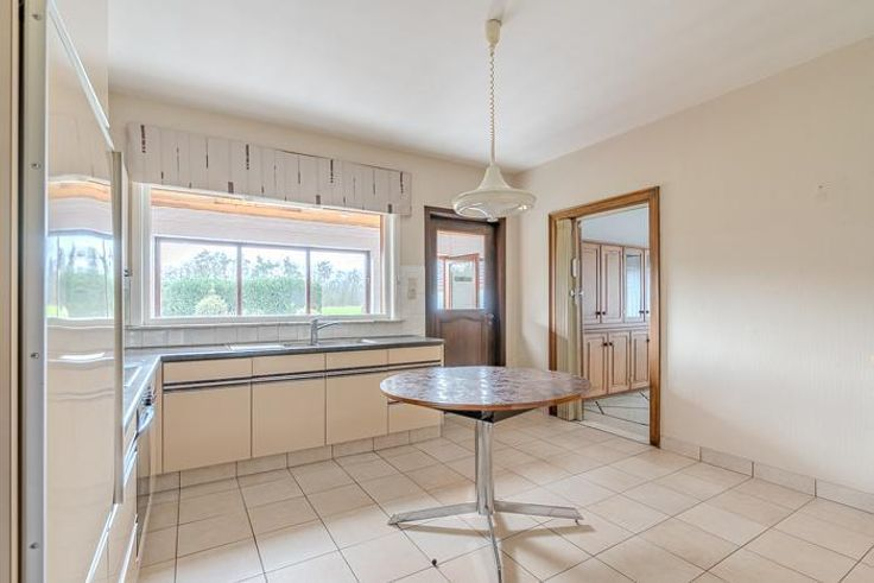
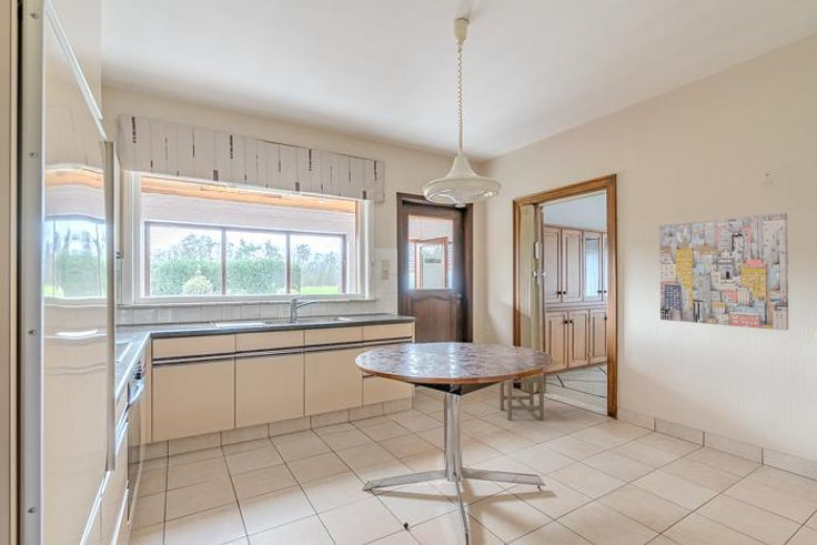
+ stool [498,373,545,422]
+ wall art [658,212,789,332]
